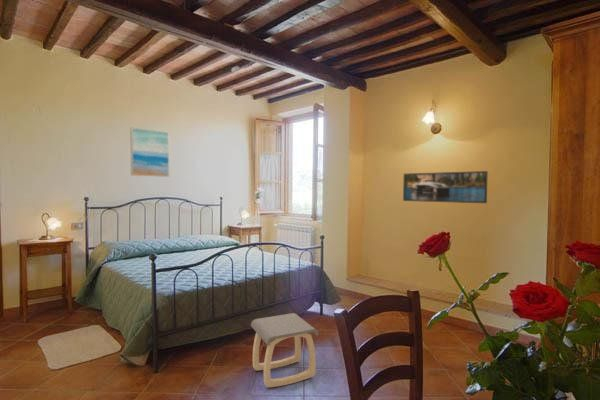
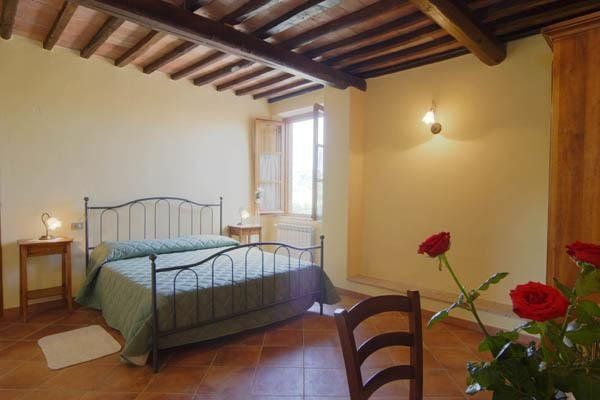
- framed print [402,170,489,204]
- wall art [130,127,170,178]
- stool [250,312,320,388]
